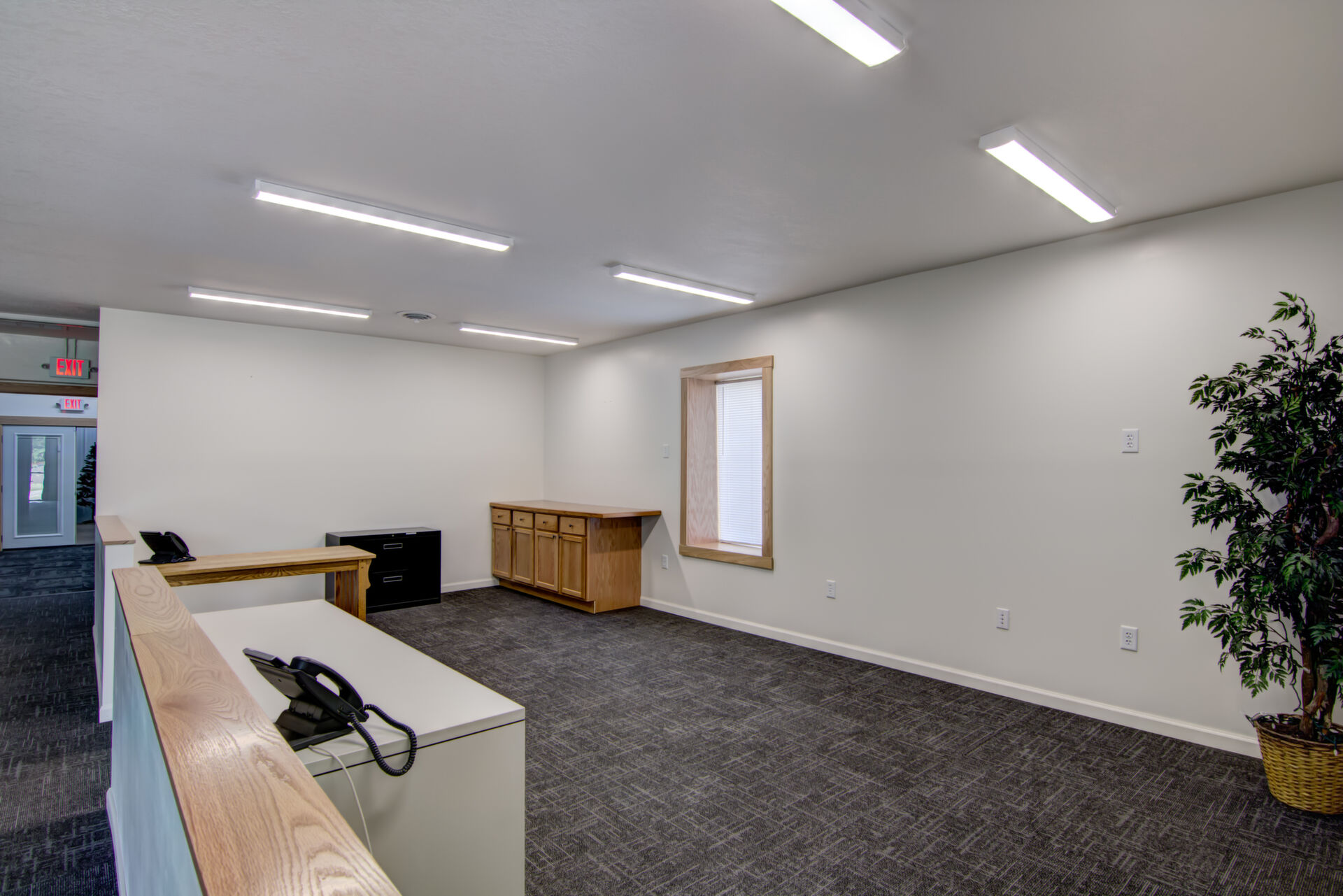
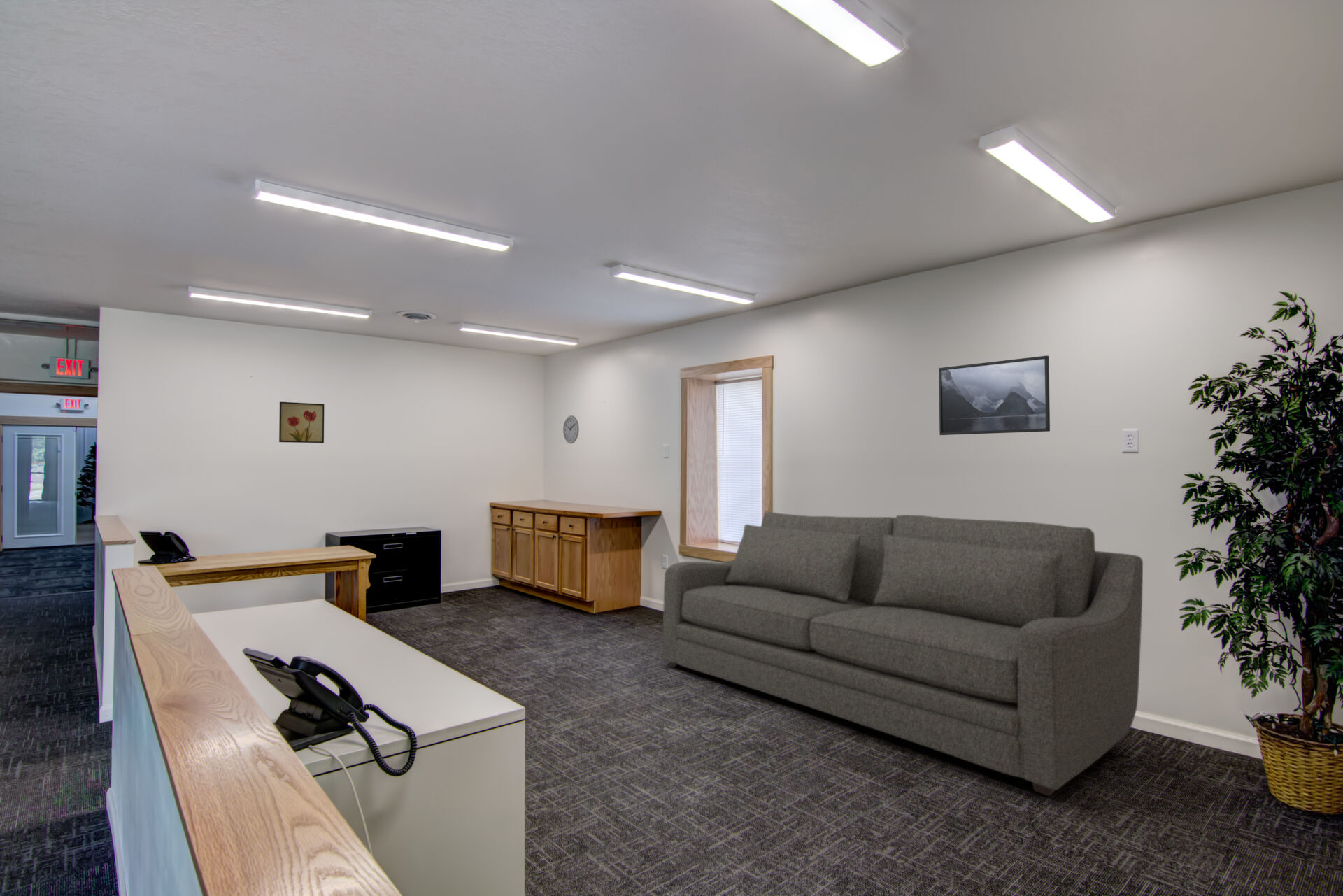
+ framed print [938,355,1051,436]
+ sofa [662,511,1144,797]
+ wall clock [562,415,580,444]
+ wall art [278,401,325,443]
